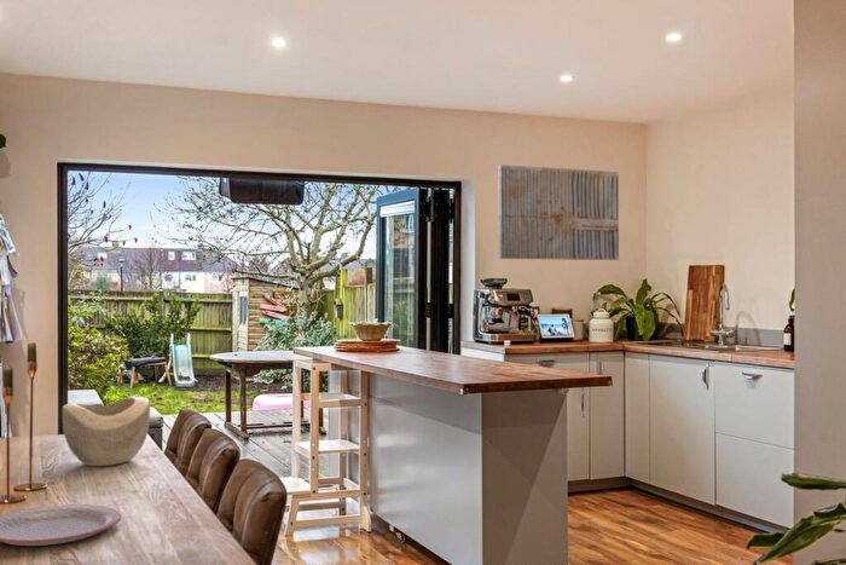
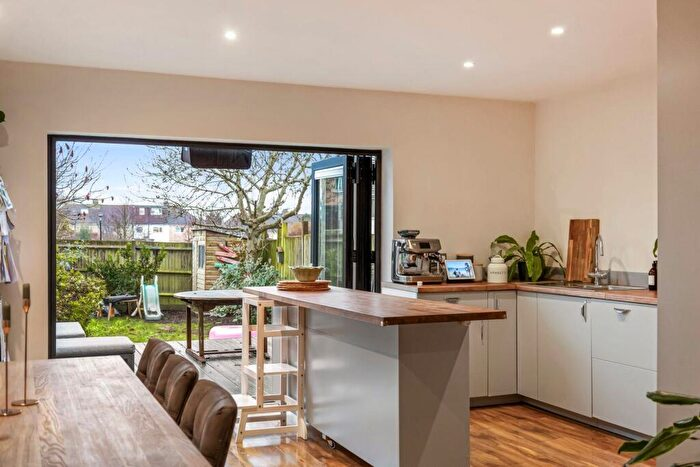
- decorative bowl [62,396,151,467]
- plate [0,503,122,547]
- wall art [498,163,620,261]
